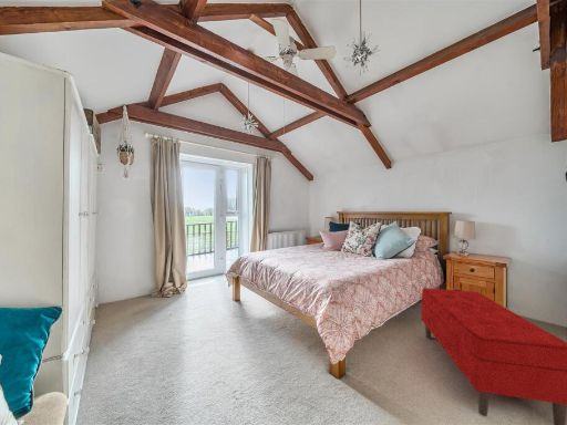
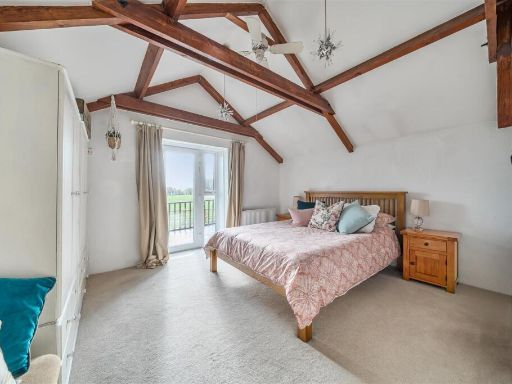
- bench [420,287,567,425]
